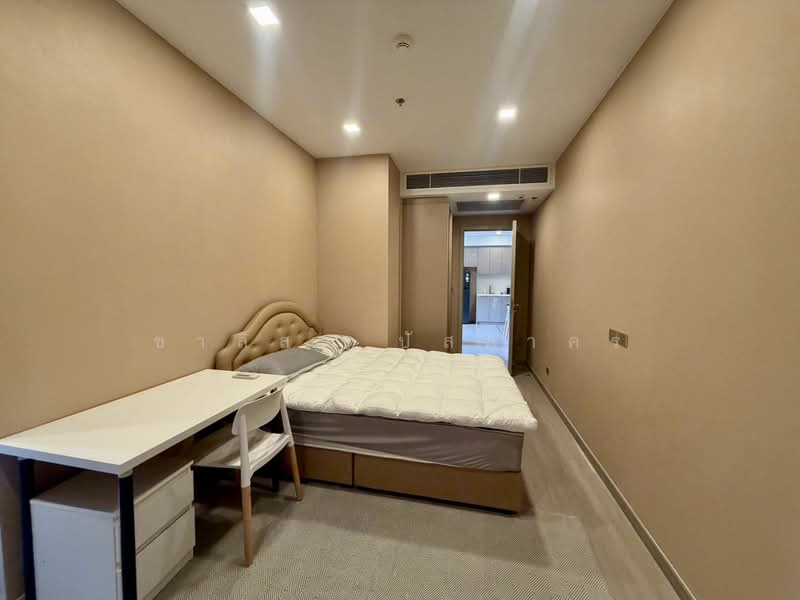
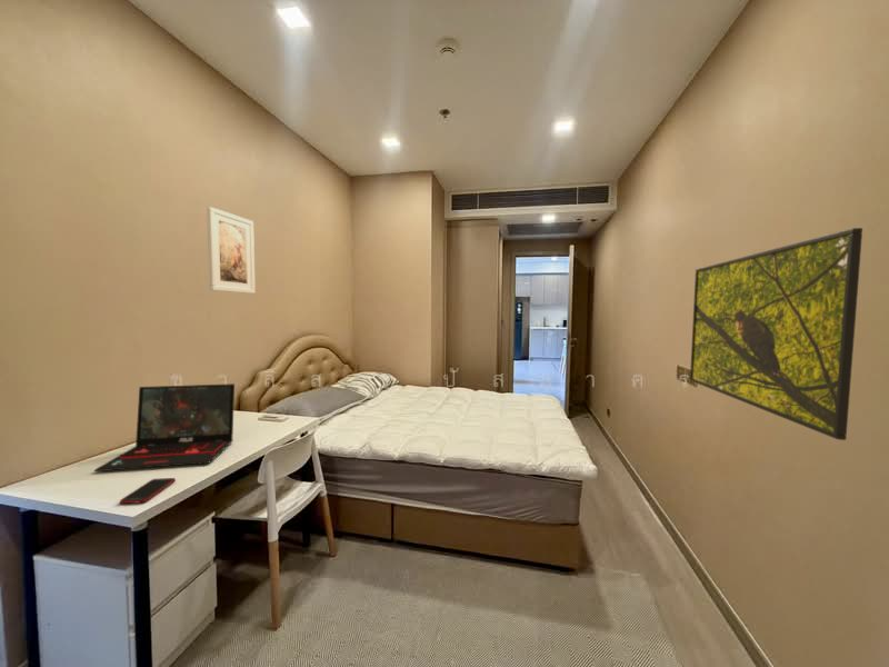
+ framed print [206,206,256,295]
+ cell phone [119,477,177,505]
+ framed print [689,227,863,441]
+ laptop [93,382,236,472]
